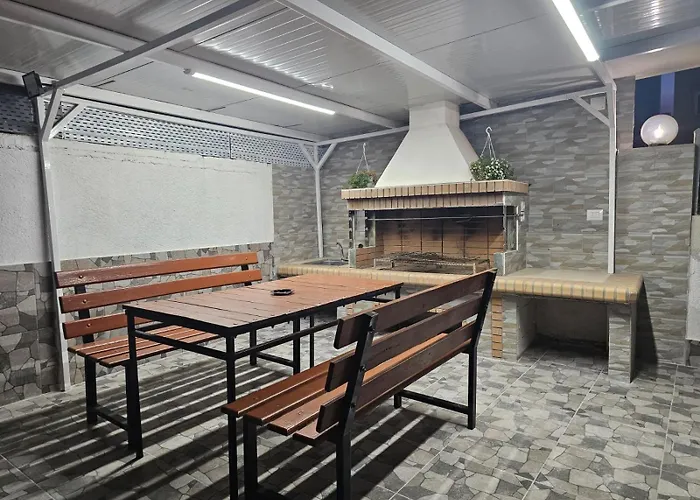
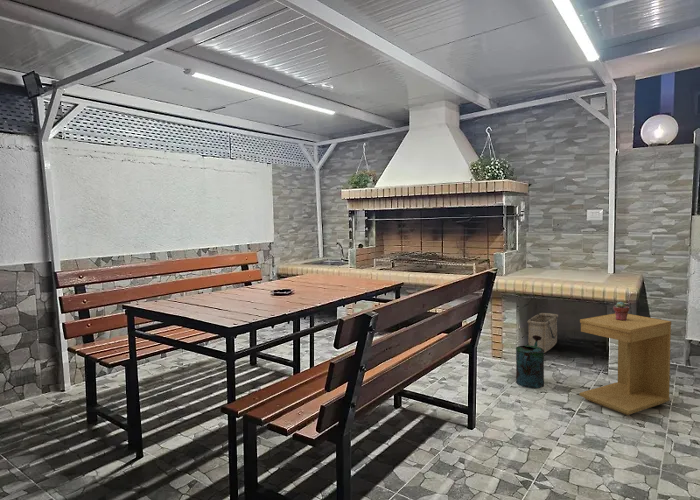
+ basket [527,312,559,354]
+ watering can [515,335,545,389]
+ side table [578,313,672,416]
+ potted succulent [612,301,630,321]
